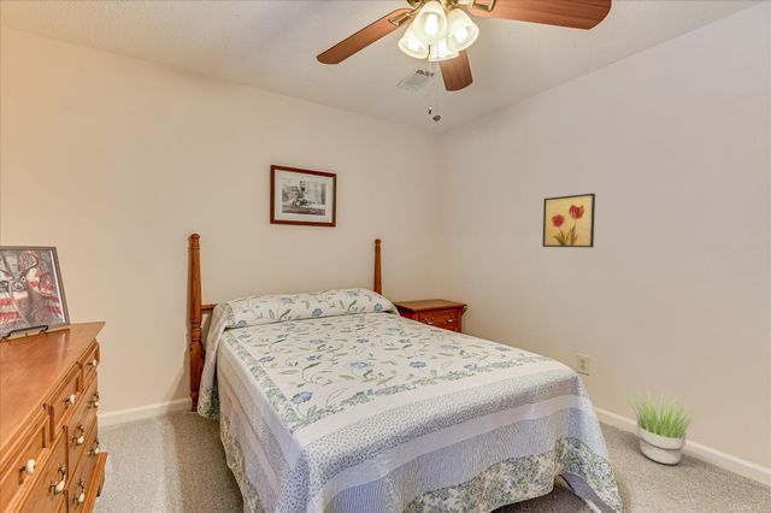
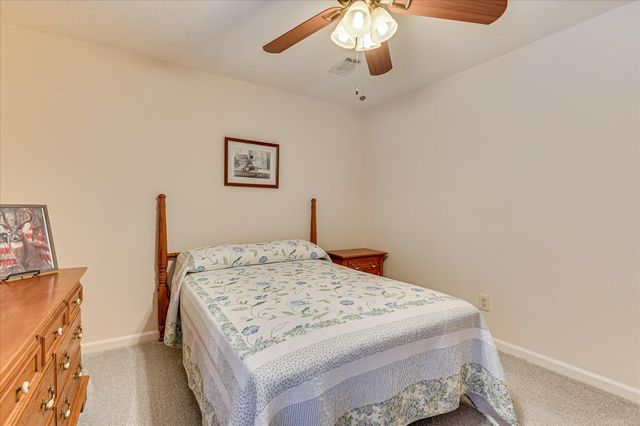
- potted plant [623,389,701,466]
- wall art [541,193,596,248]
